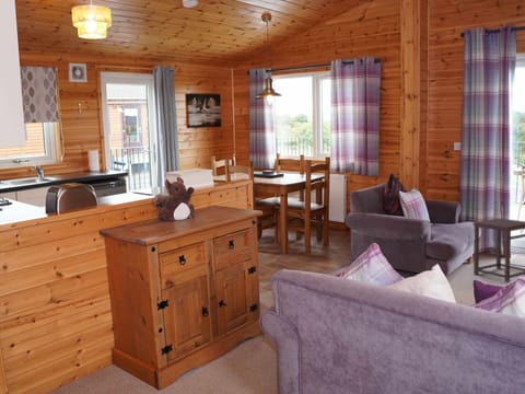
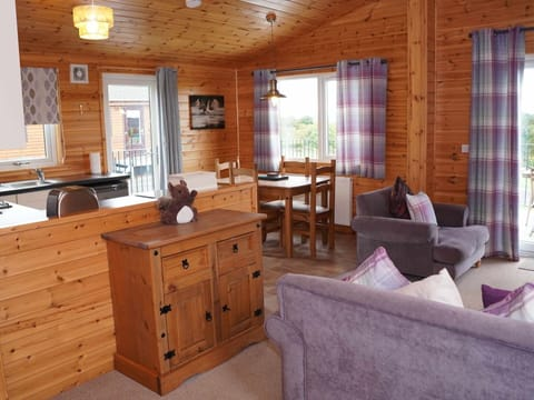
- side table [472,217,525,283]
